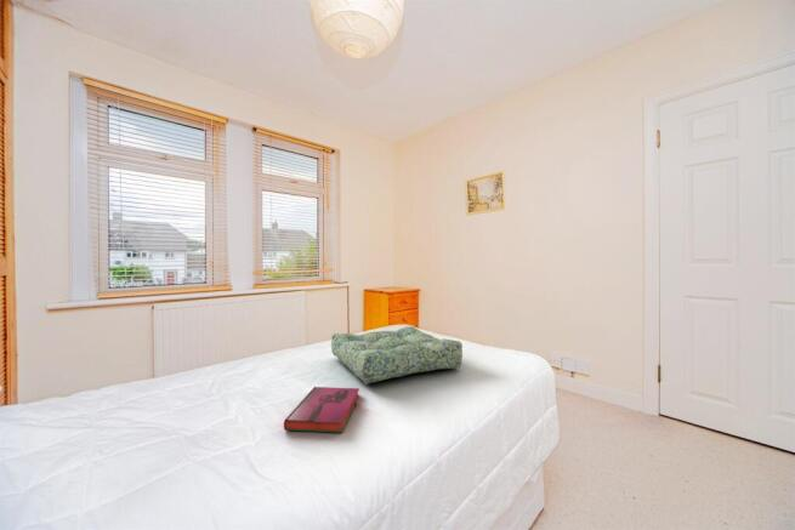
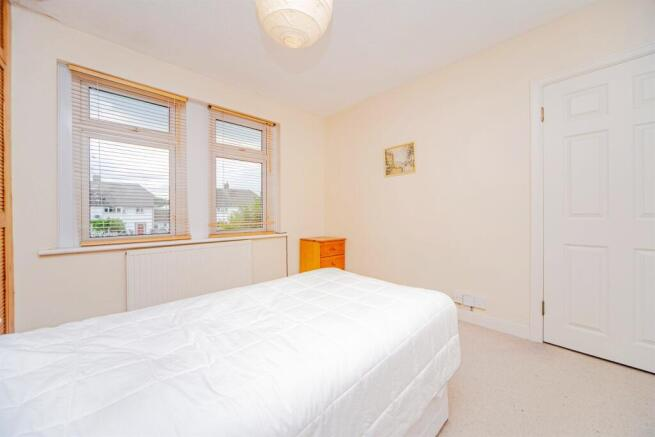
- hardback book [283,386,360,434]
- seat cushion [330,324,464,386]
